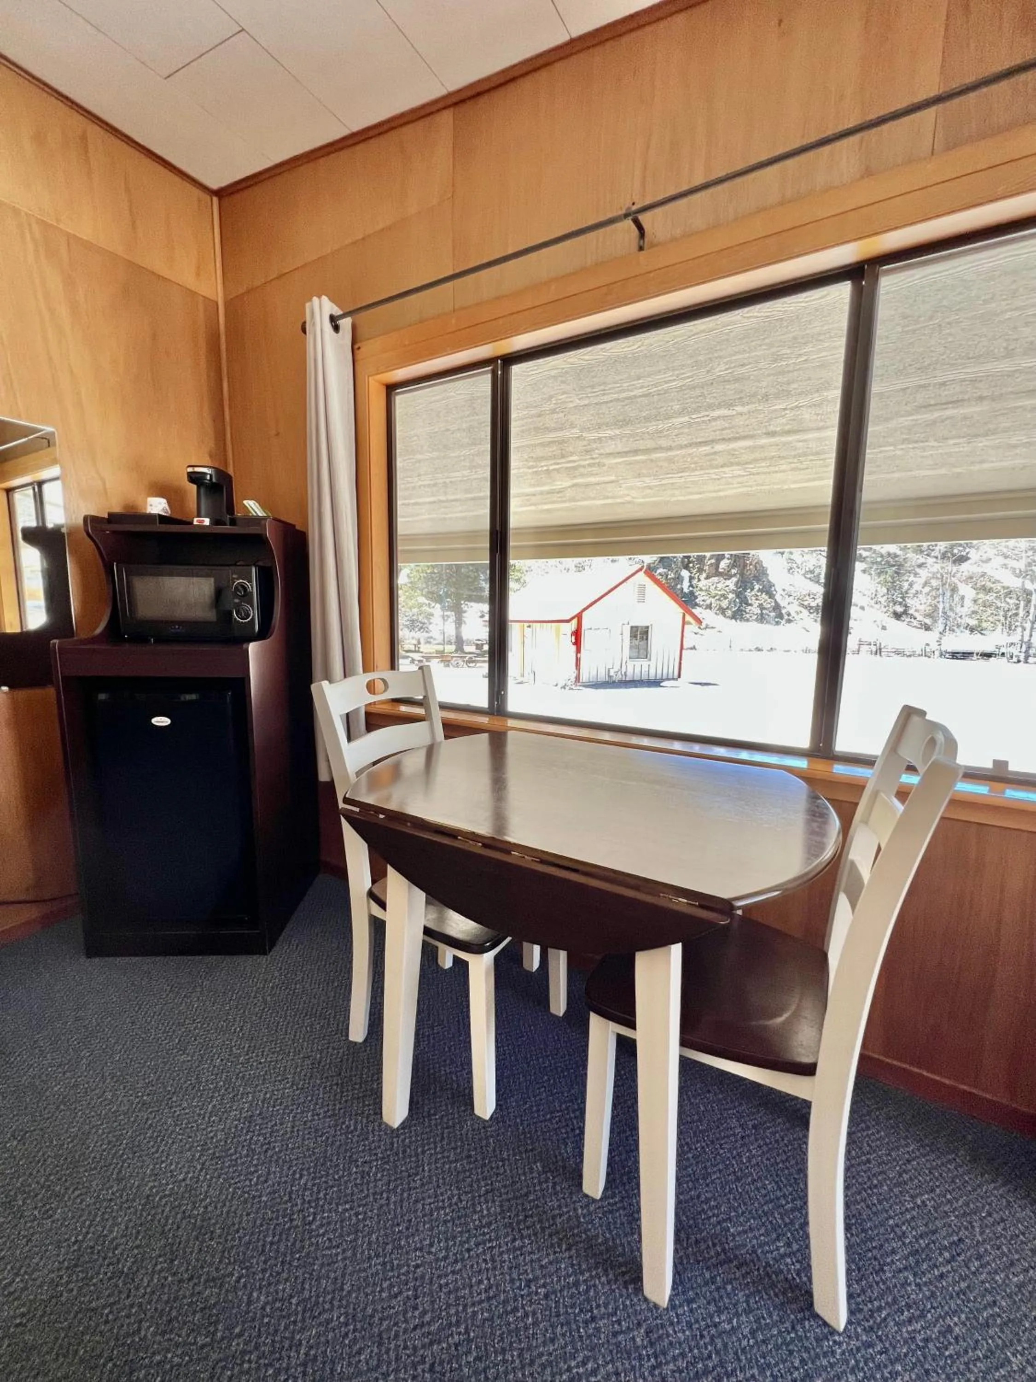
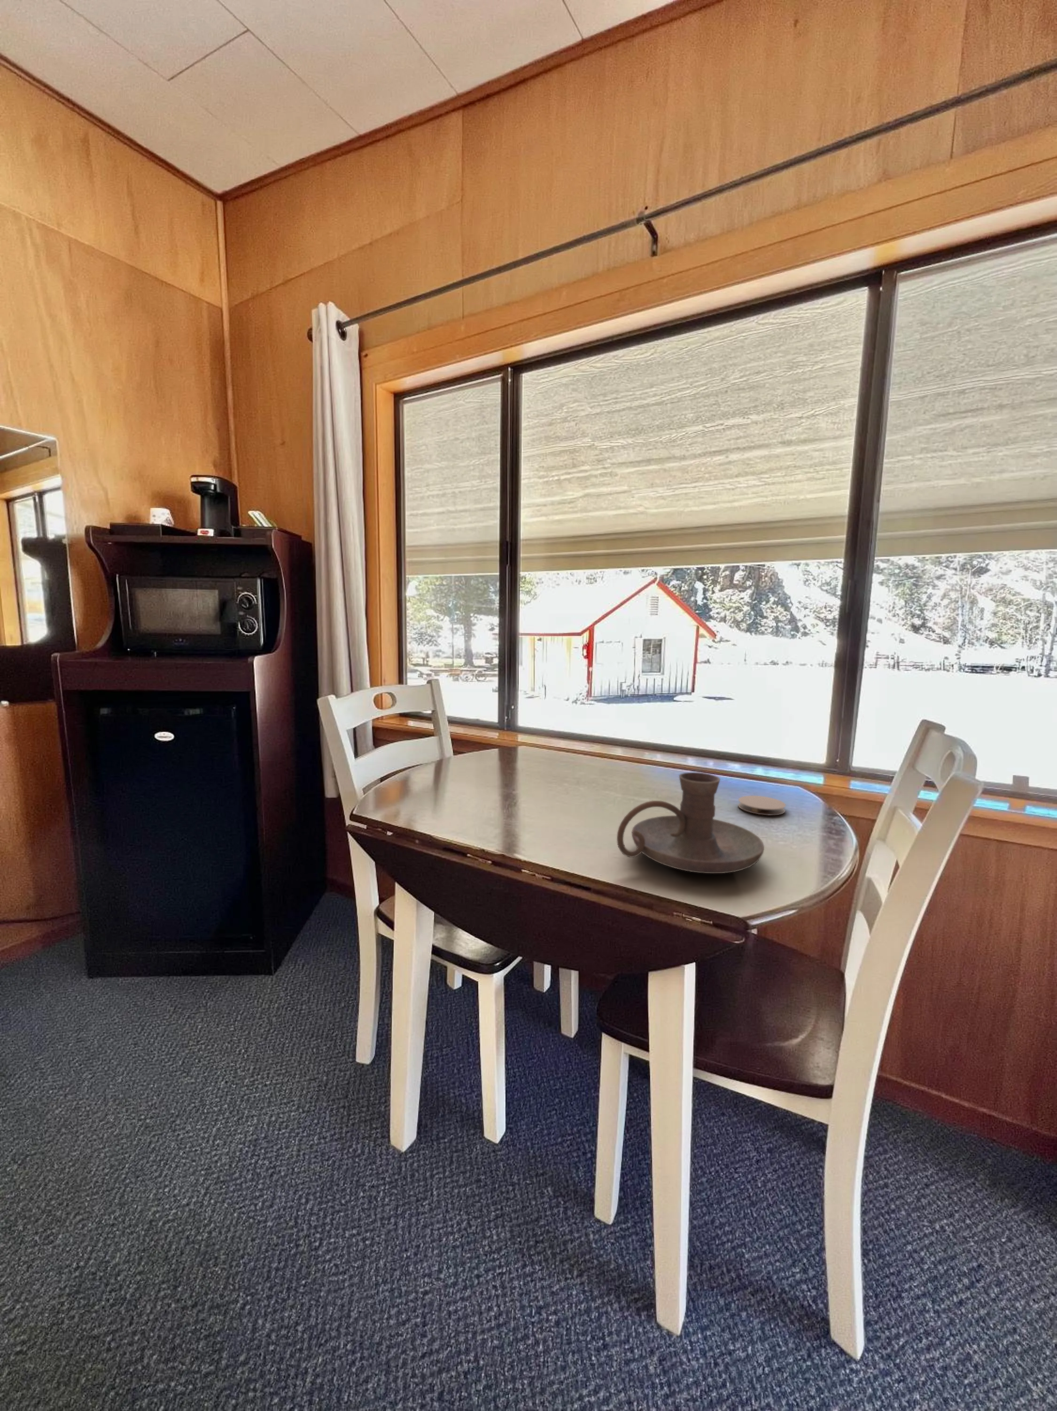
+ coaster [737,794,786,815]
+ candle holder [616,772,765,874]
